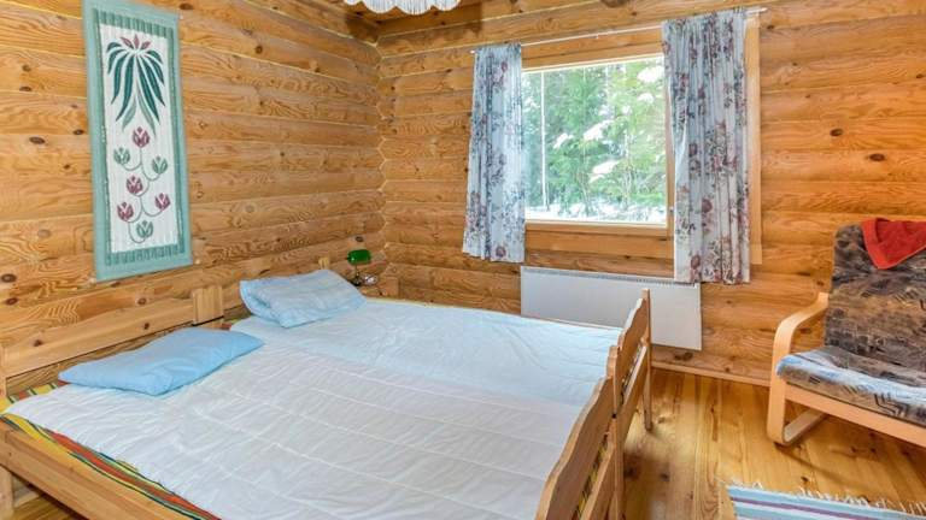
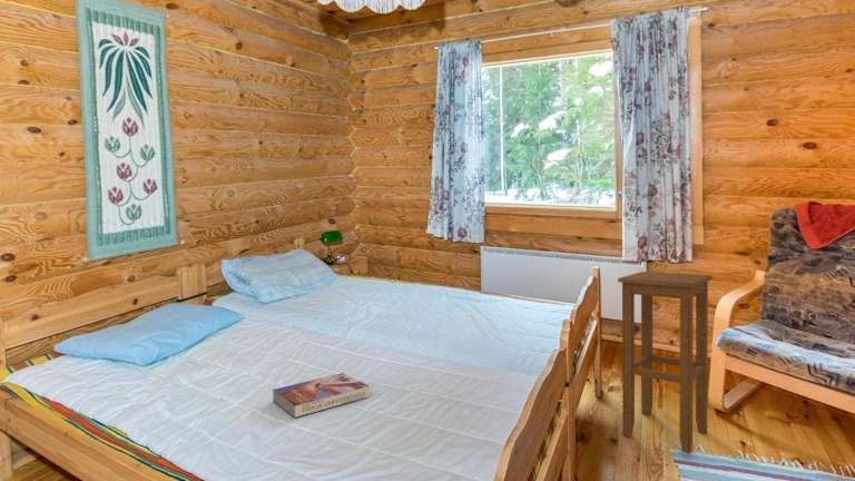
+ stool [617,271,714,454]
+ textbook [272,372,370,419]
